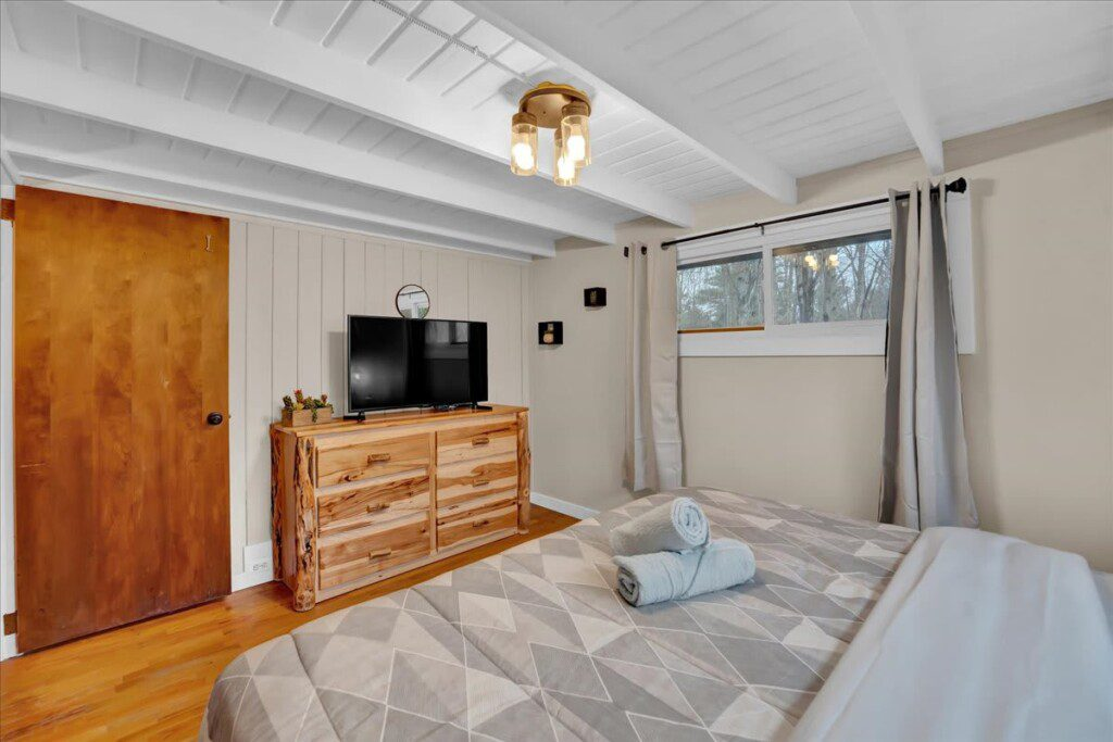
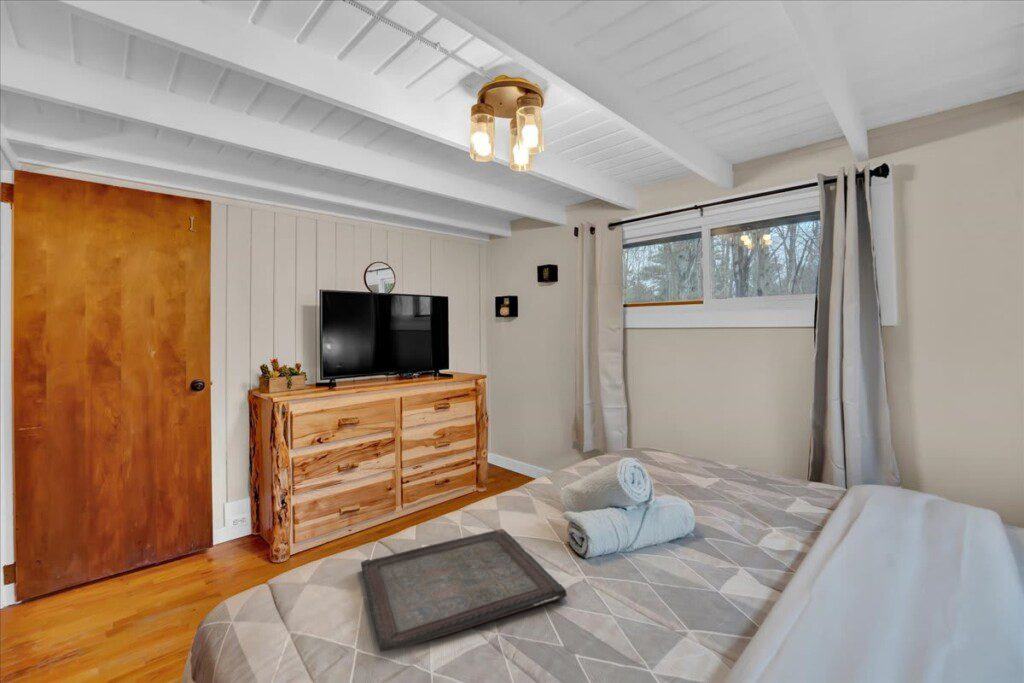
+ serving tray [360,528,568,653]
